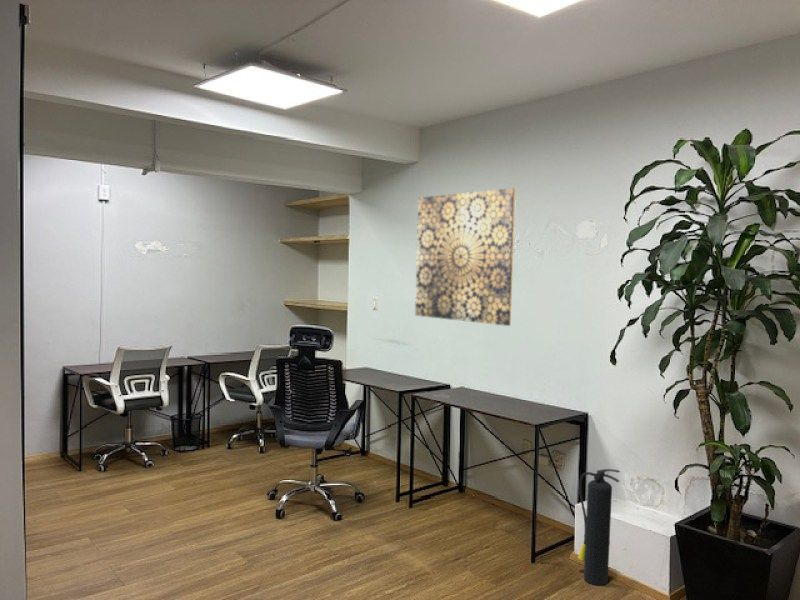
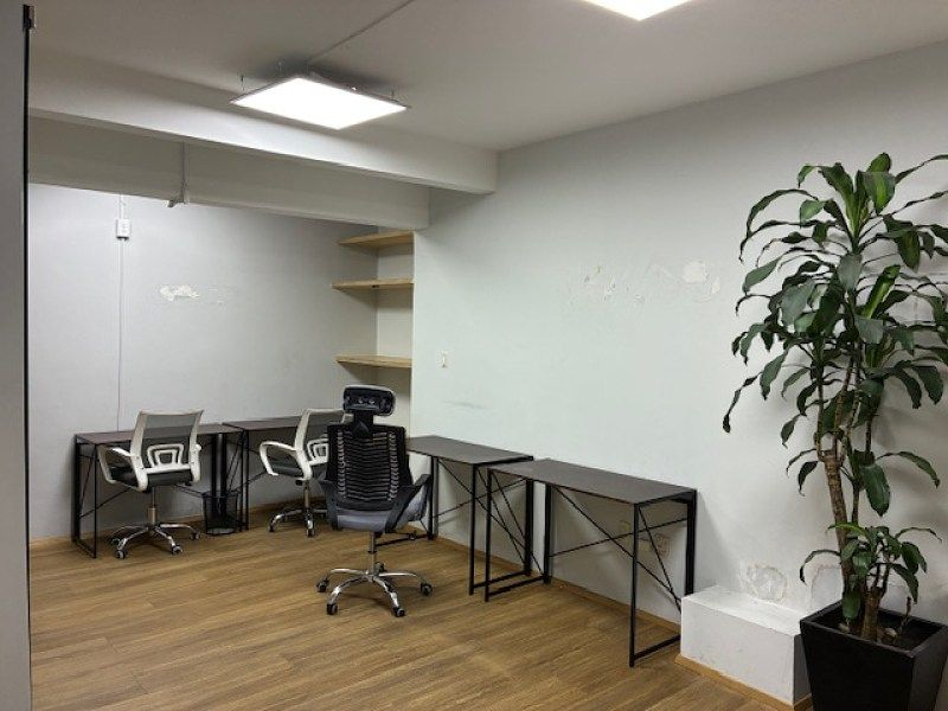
- fire extinguisher [577,468,621,586]
- wall art [414,187,517,327]
